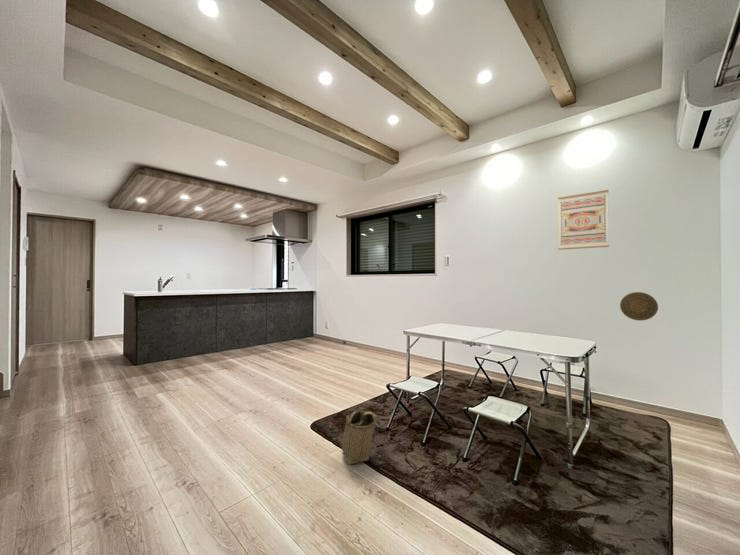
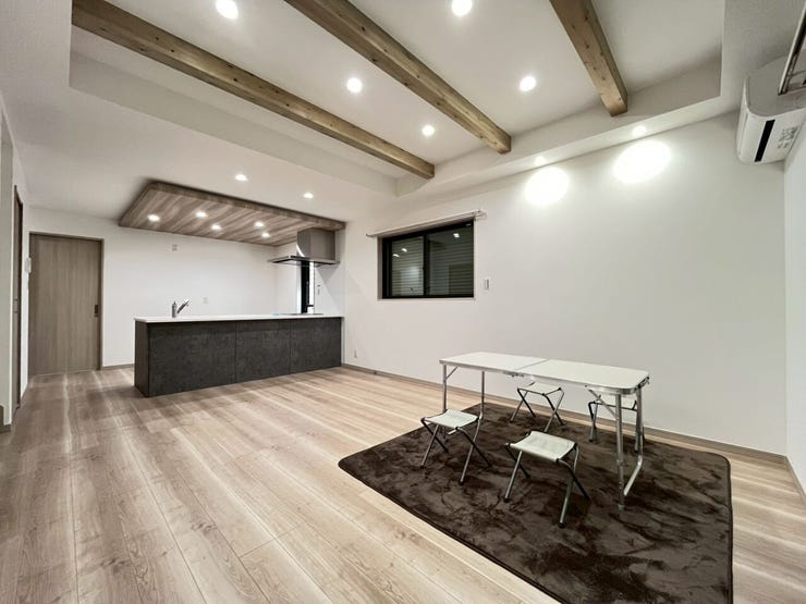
- decorative plate [619,291,659,322]
- wall art [557,189,610,251]
- basket [339,410,382,465]
